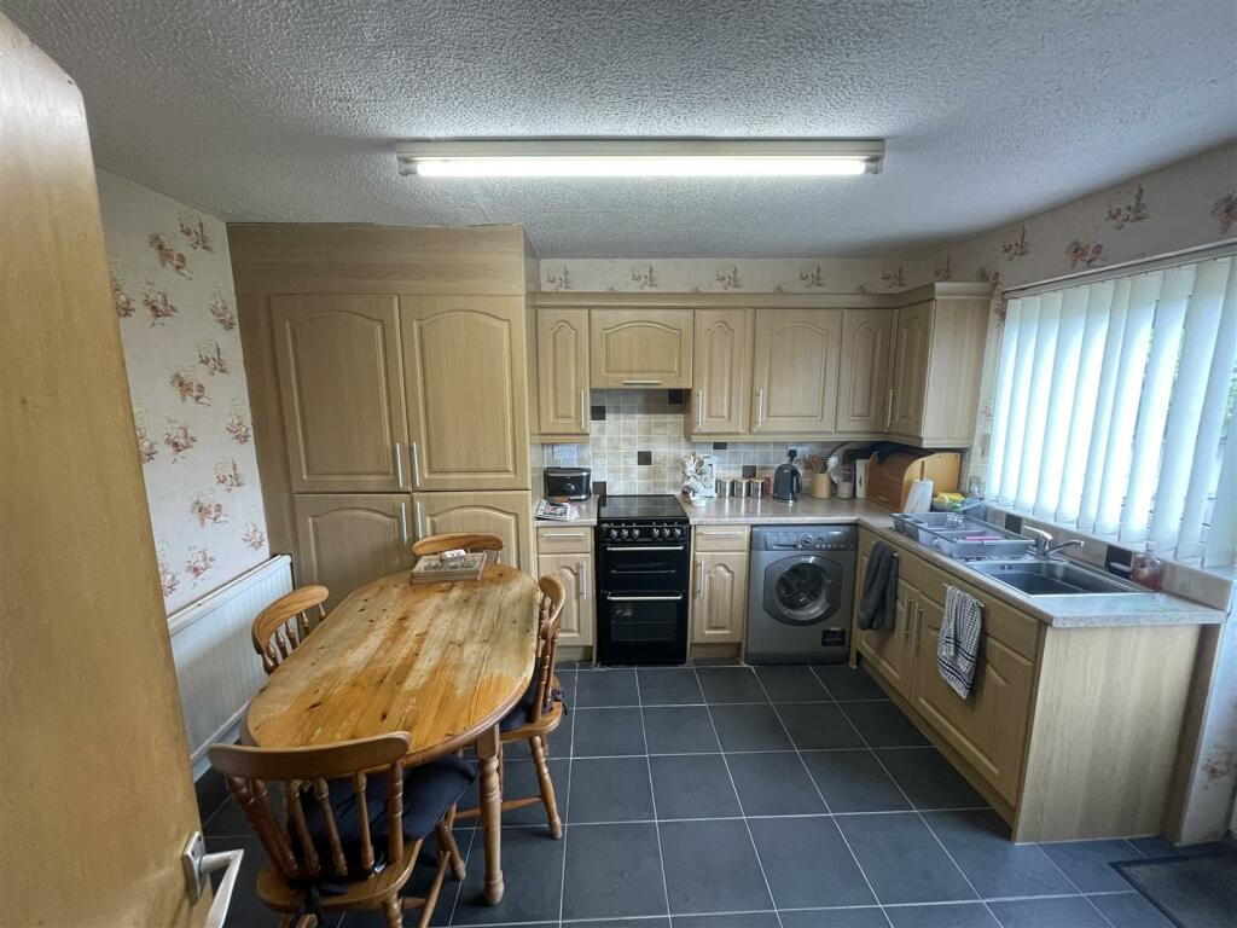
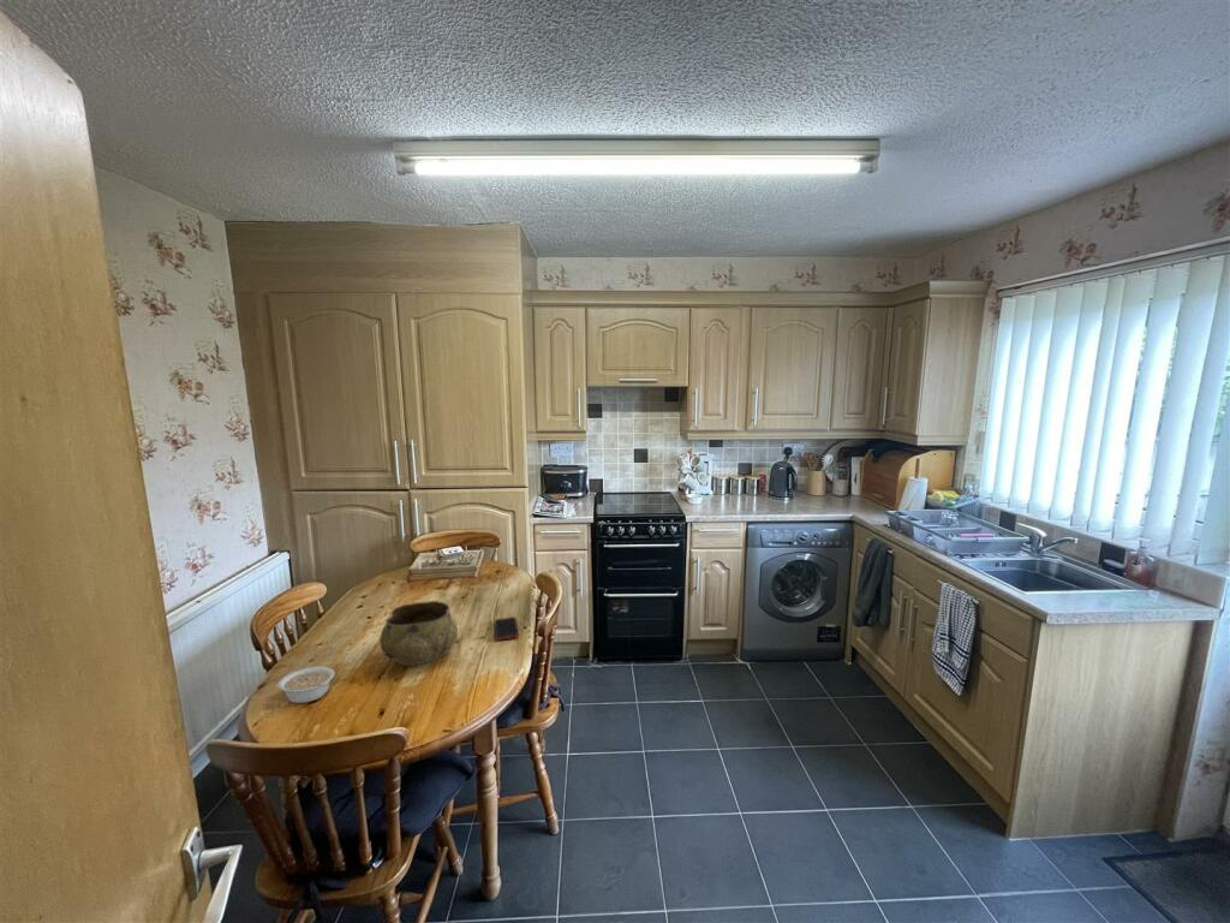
+ legume [276,665,336,704]
+ decorative bowl [378,600,459,667]
+ cell phone [494,617,520,642]
